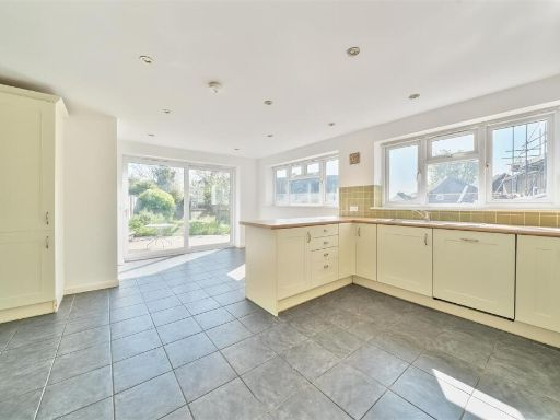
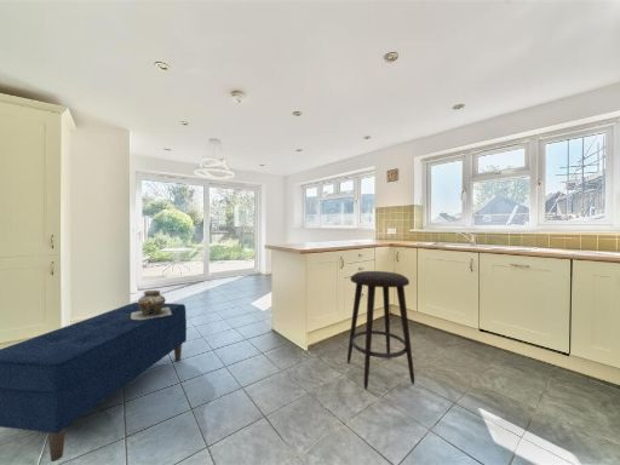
+ bench [0,302,188,463]
+ ceramic vessel [131,289,172,320]
+ pendant light [194,137,235,180]
+ stool [346,270,415,390]
